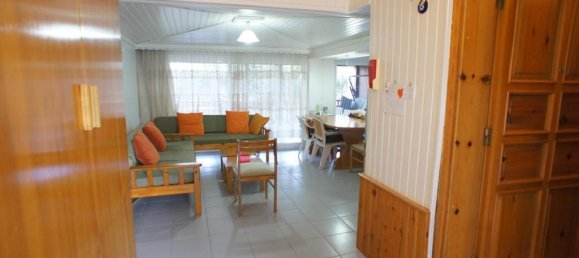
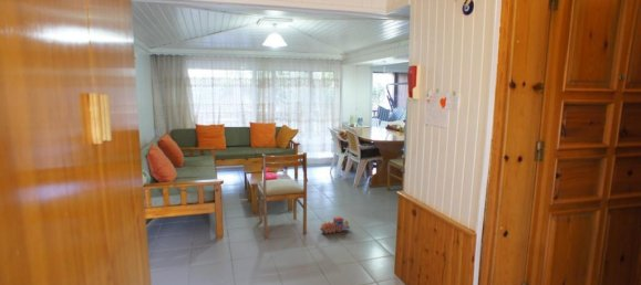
+ toy train [319,215,351,235]
